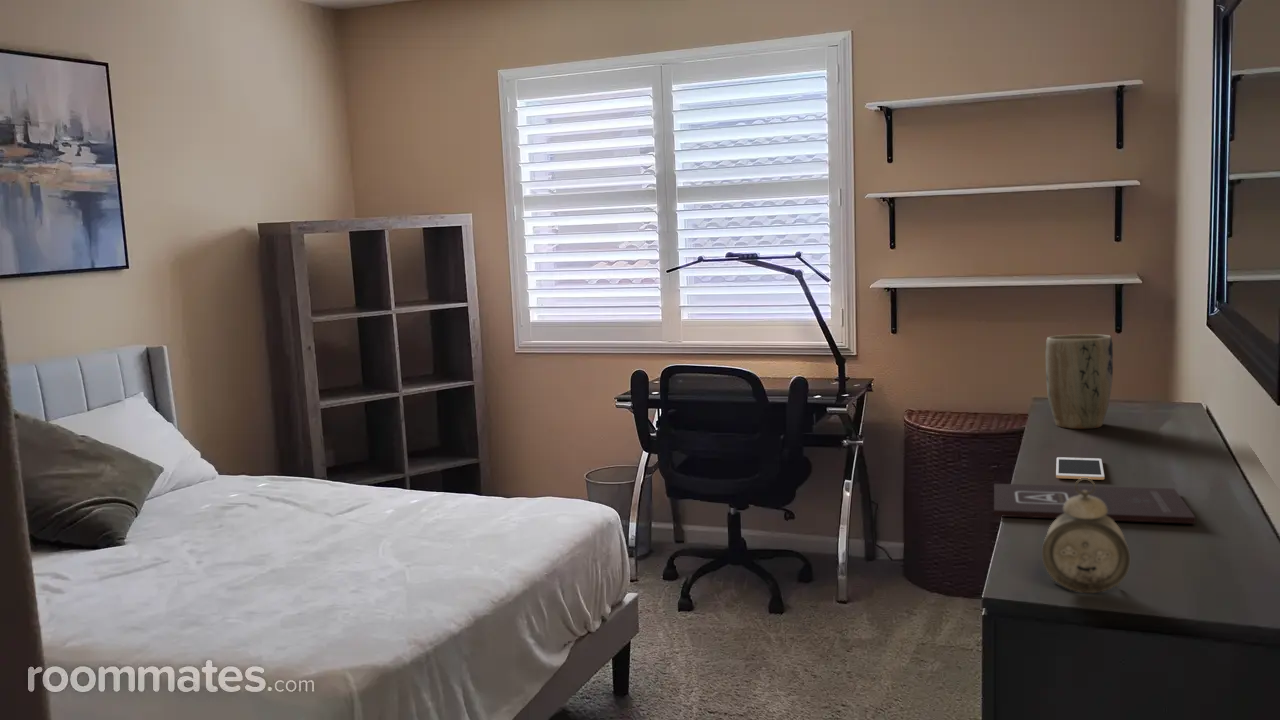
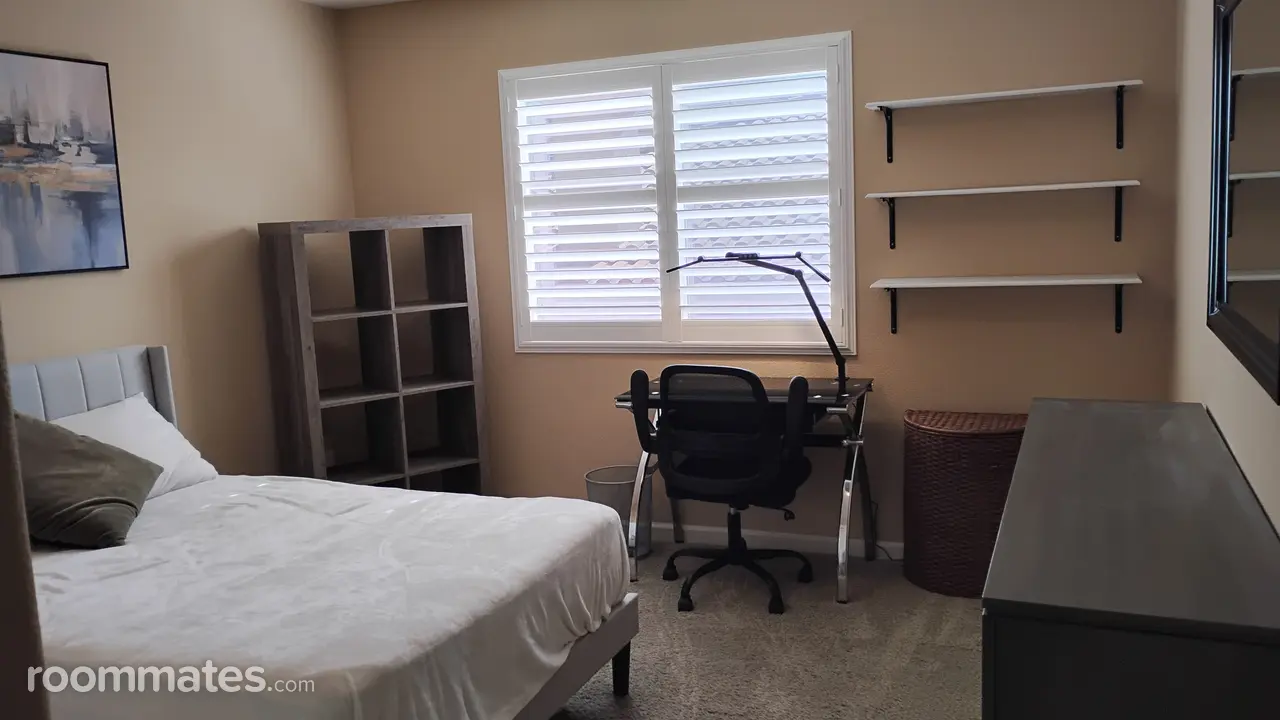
- book [993,483,1197,525]
- alarm clock [1041,478,1131,594]
- cell phone [1055,456,1106,481]
- plant pot [1045,333,1114,430]
